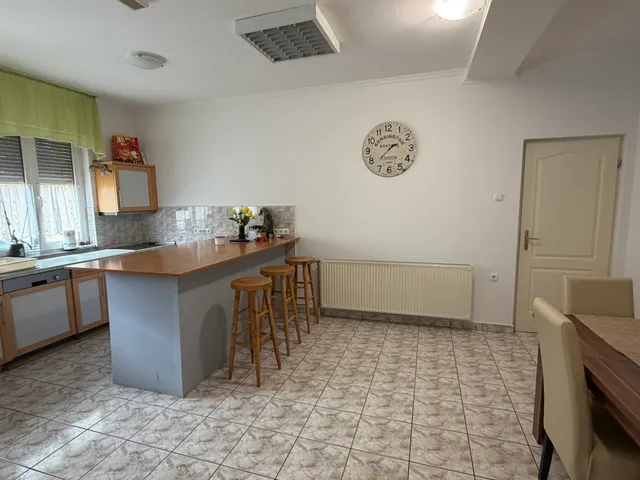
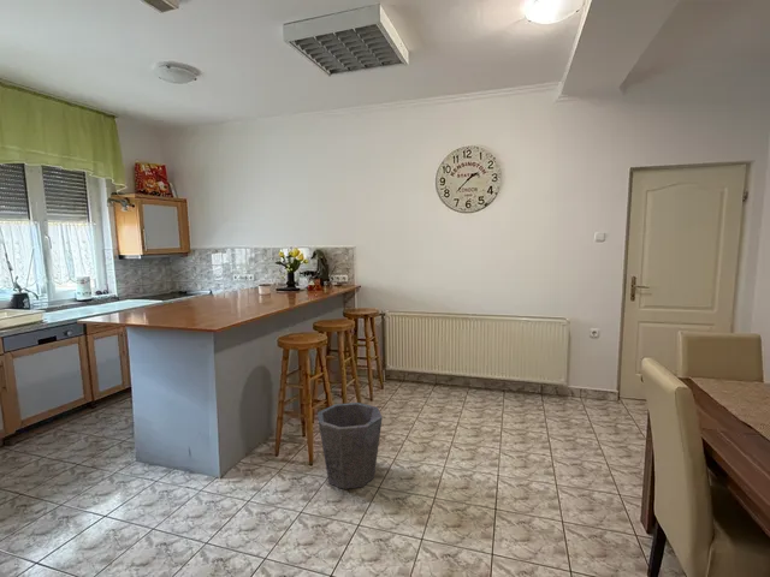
+ waste bin [316,401,384,490]
